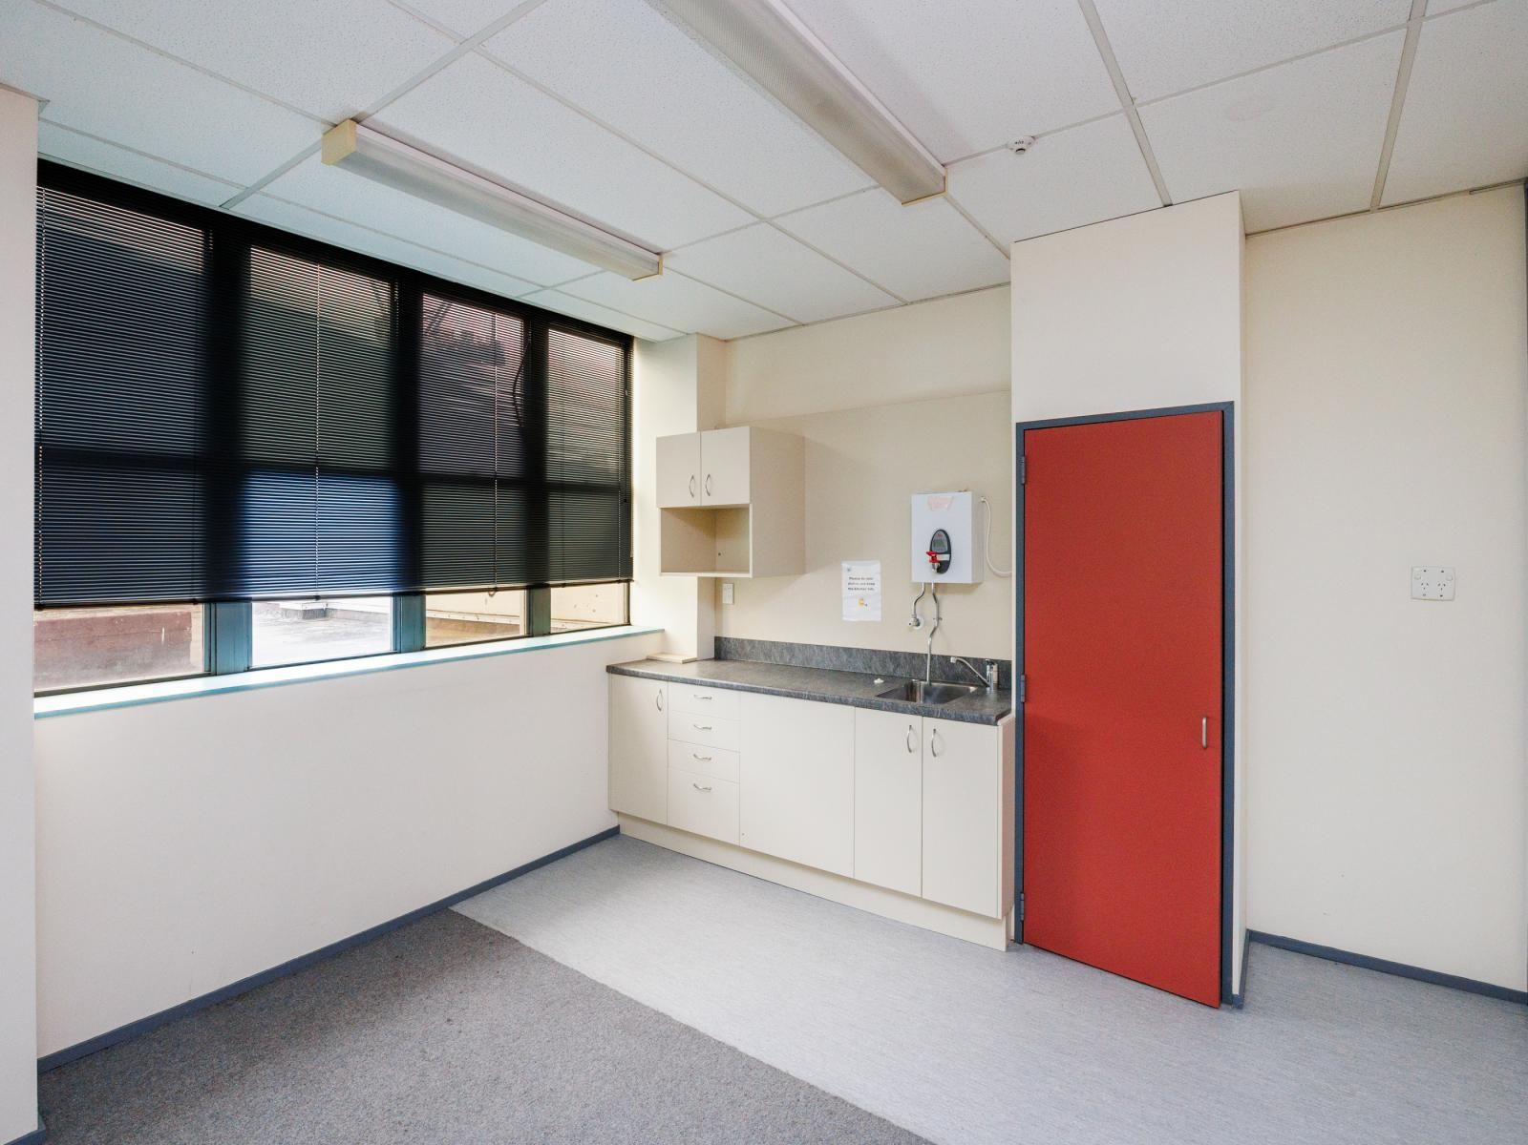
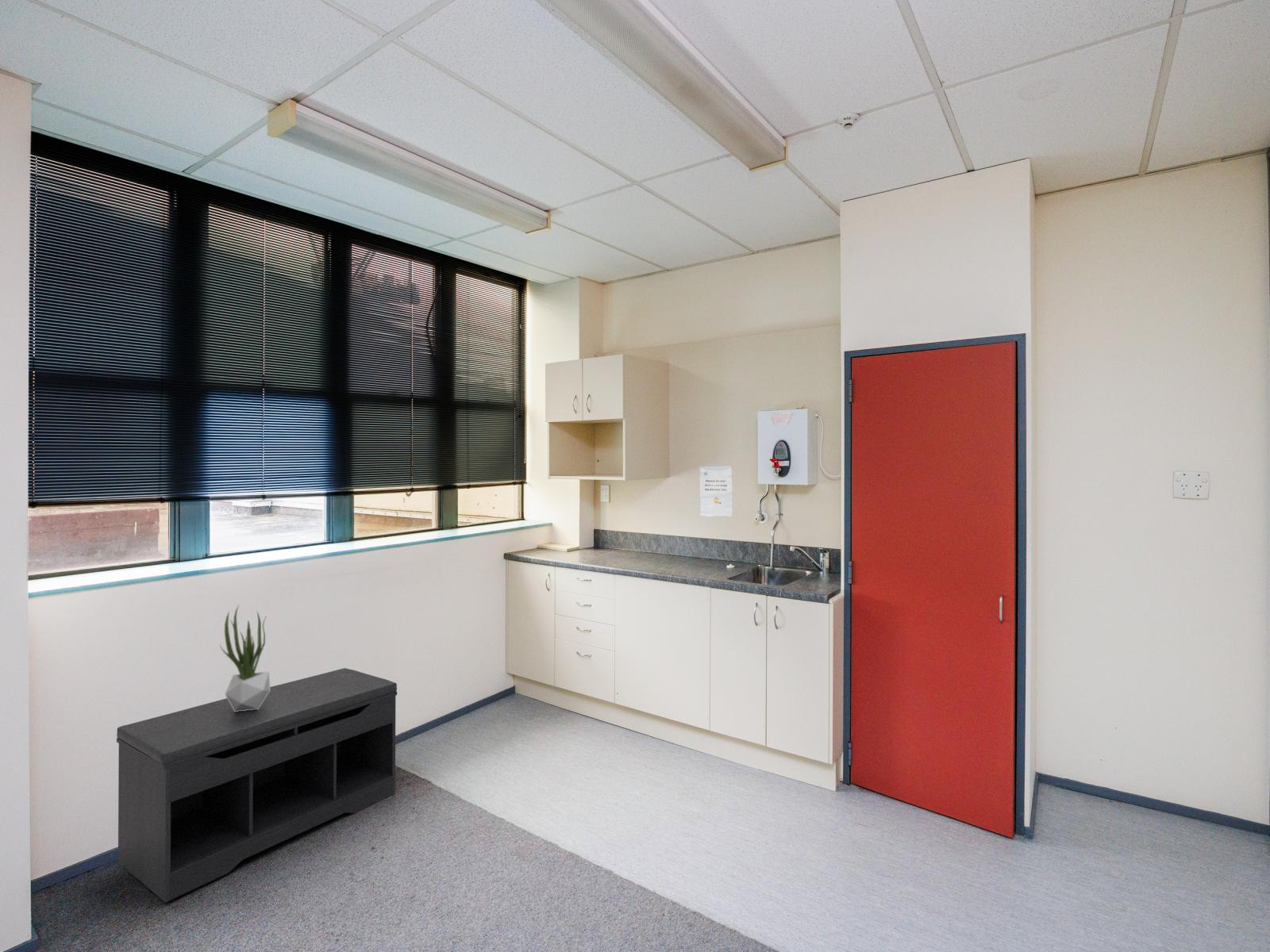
+ potted plant [218,605,271,712]
+ bench [116,667,398,903]
